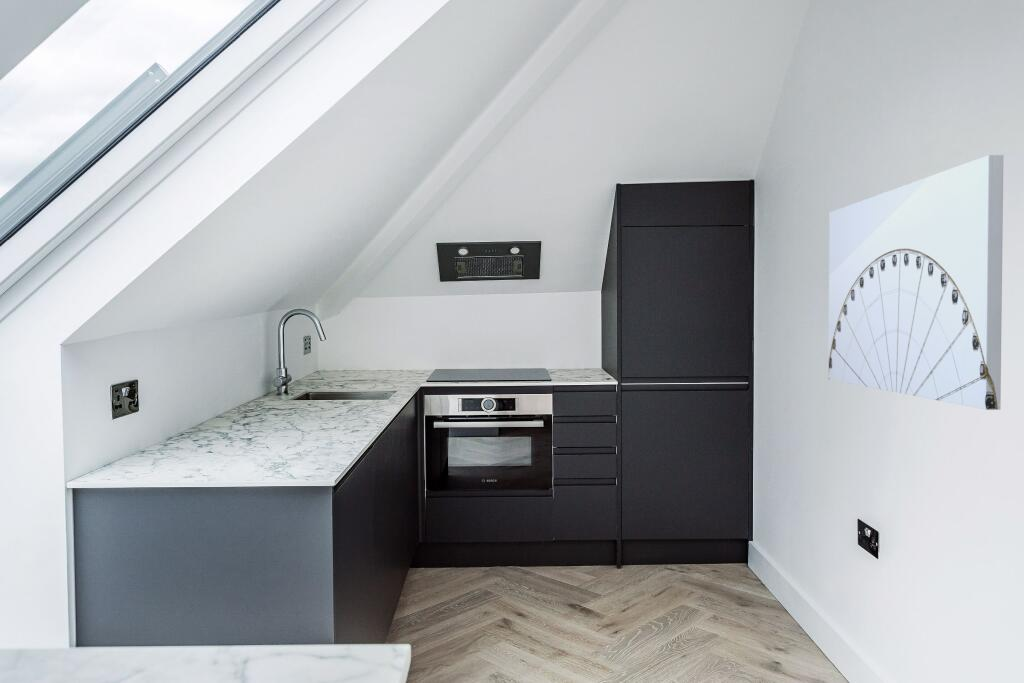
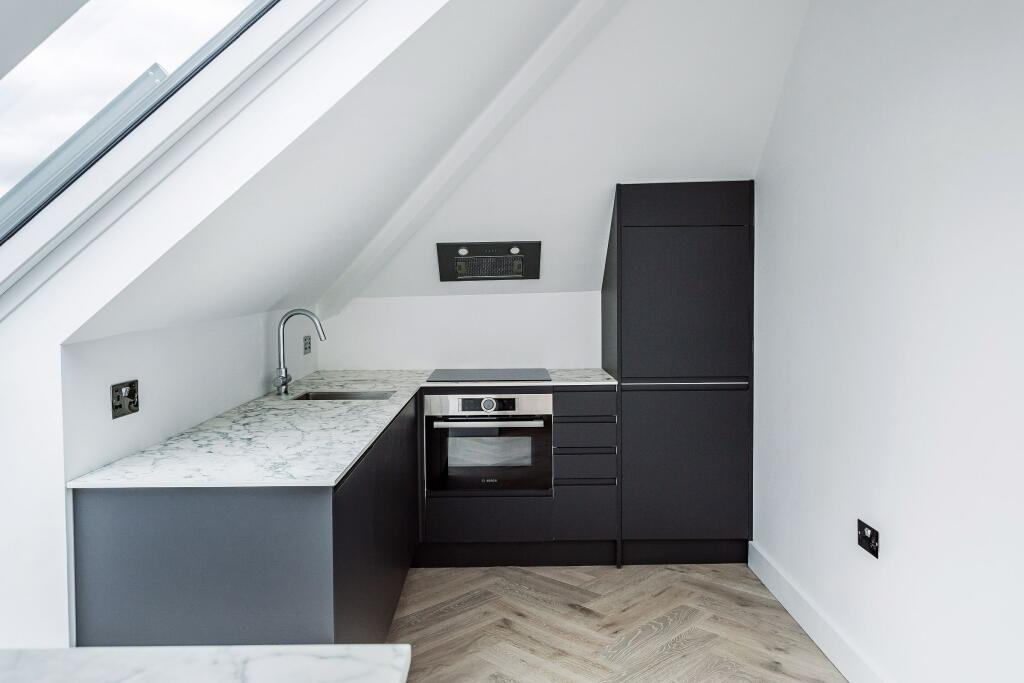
- wall art [828,154,1004,411]
